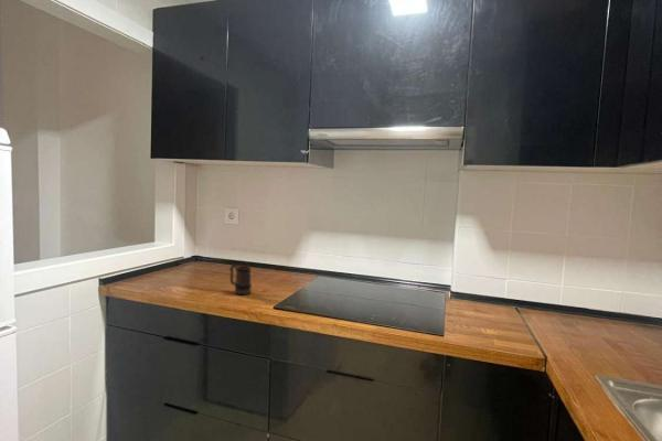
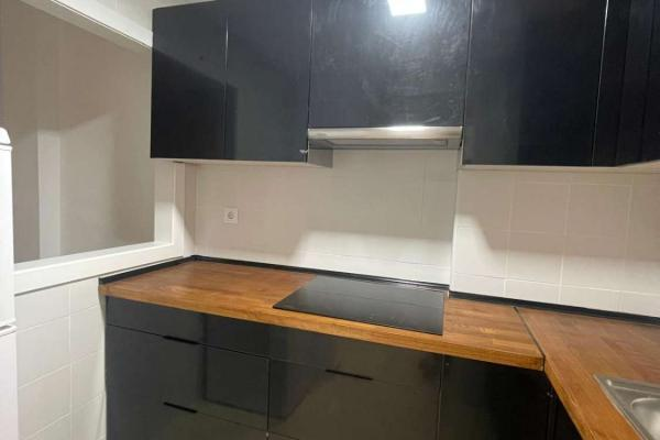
- mug [229,263,253,295]
